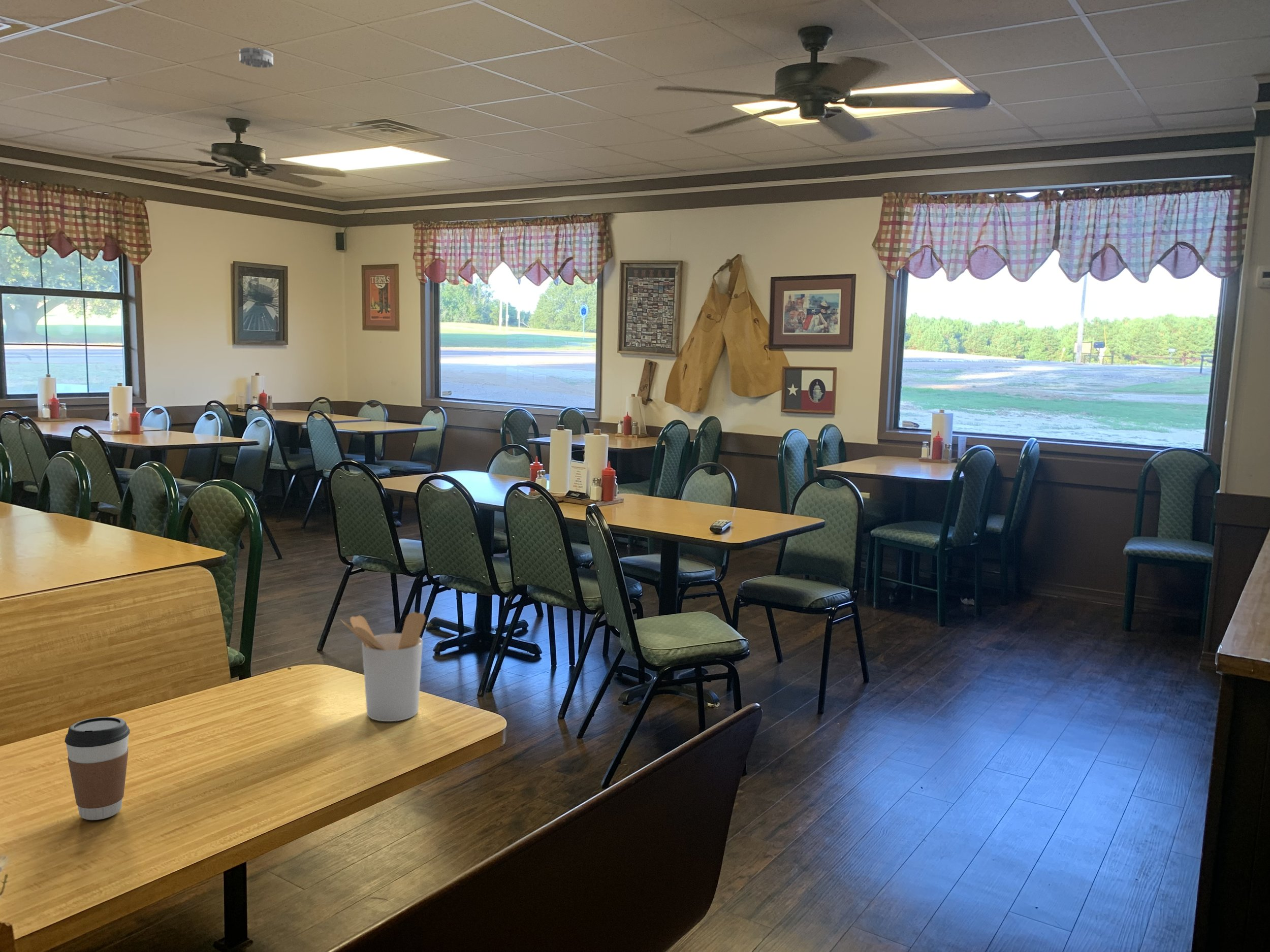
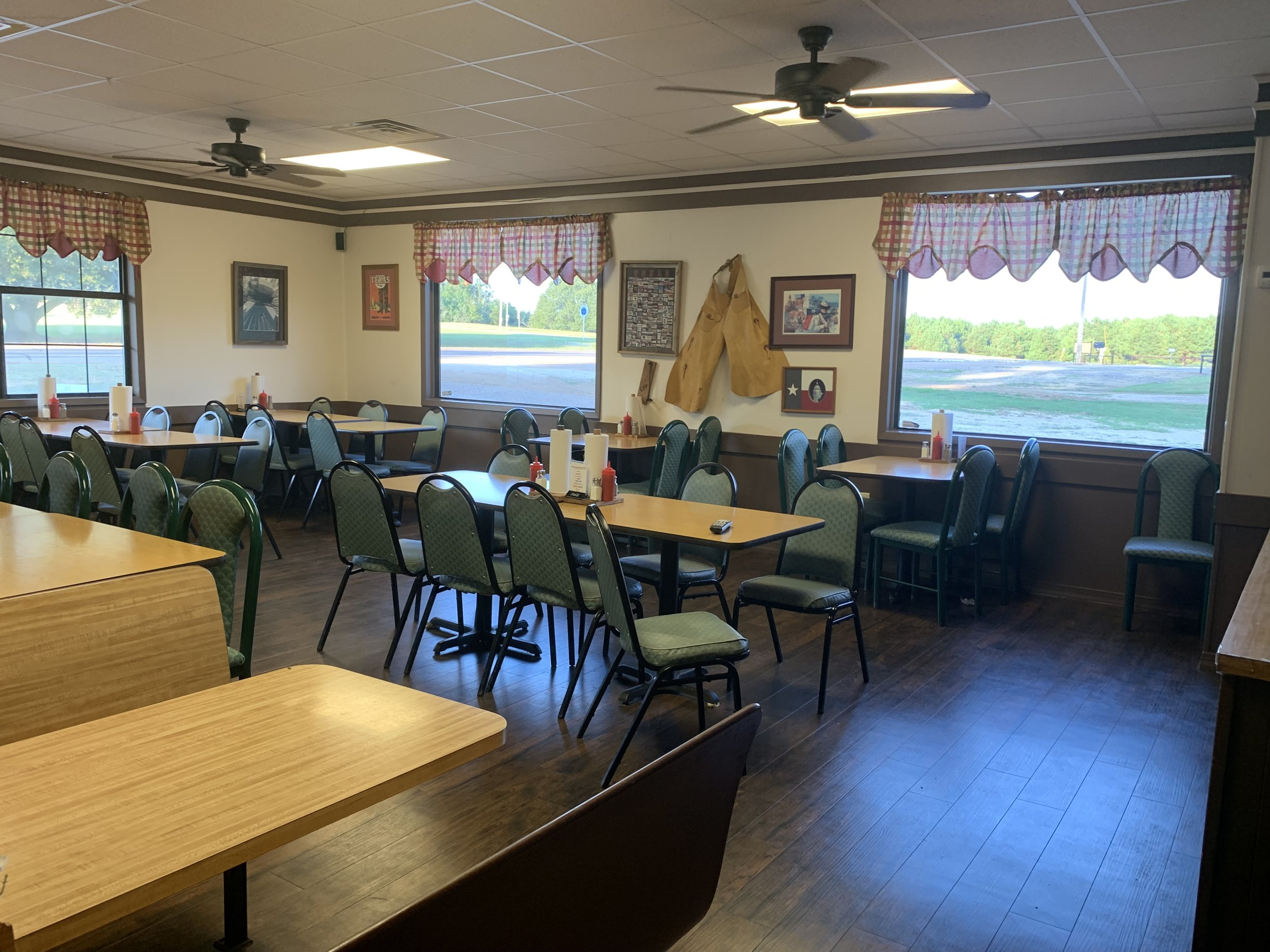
- coffee cup [64,716,130,820]
- smoke detector [239,47,274,69]
- utensil holder [339,612,426,722]
